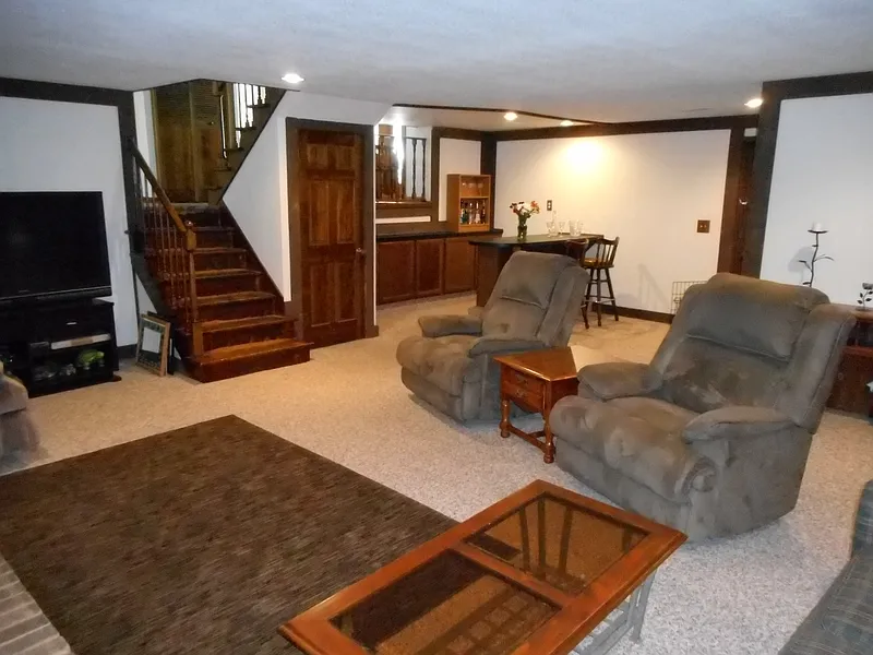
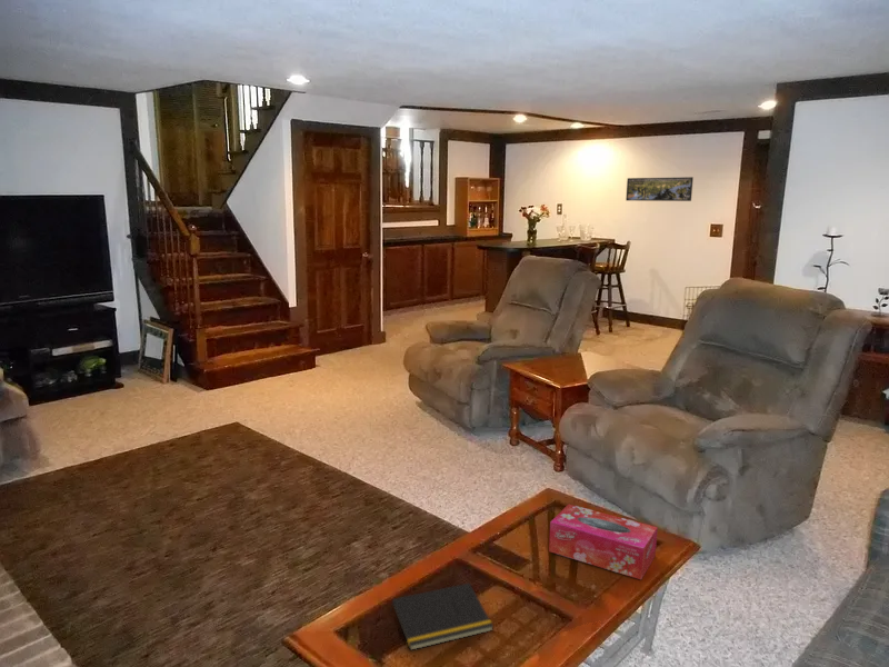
+ notepad [389,581,495,651]
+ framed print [625,176,695,202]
+ tissue box [548,504,659,580]
